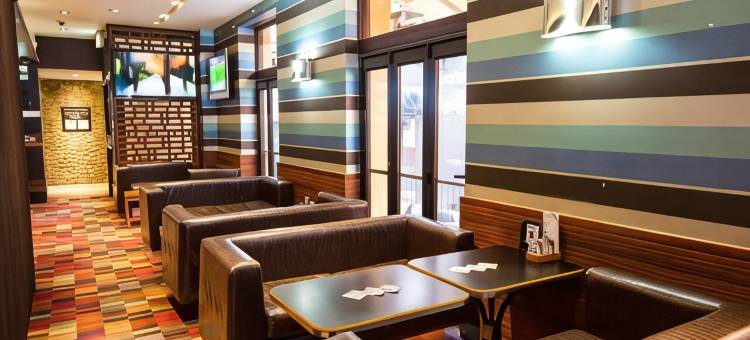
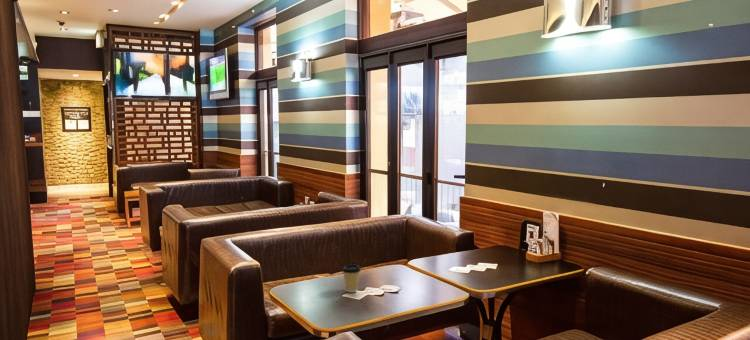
+ coffee cup [341,263,362,293]
